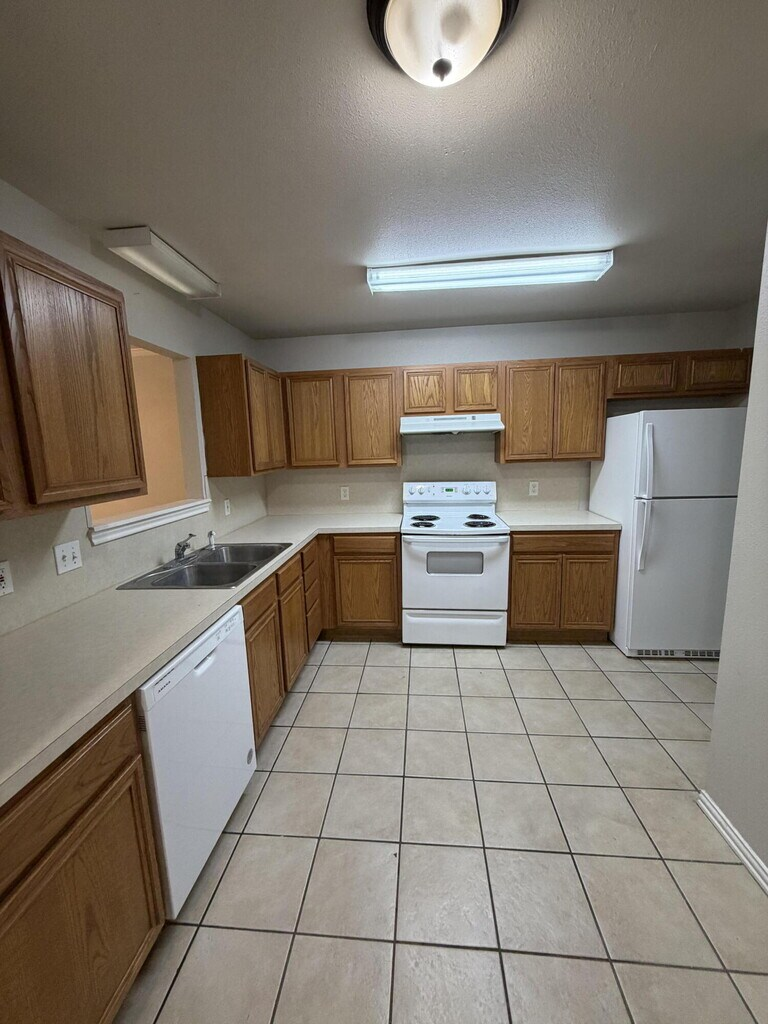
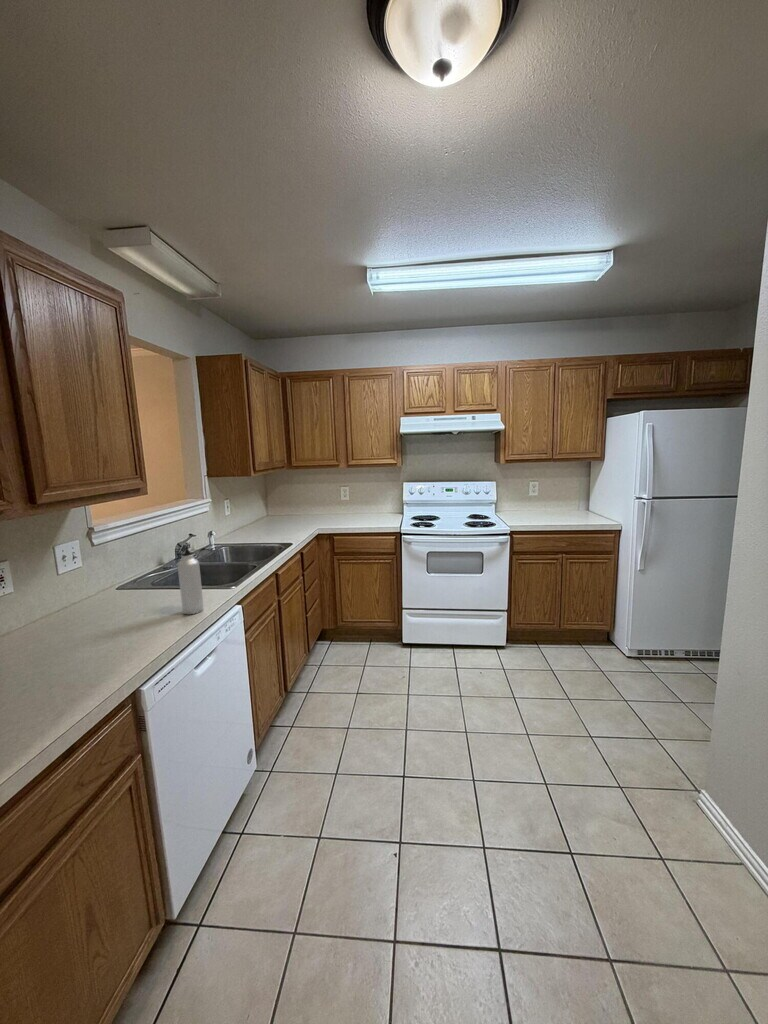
+ water bottle [177,543,204,615]
